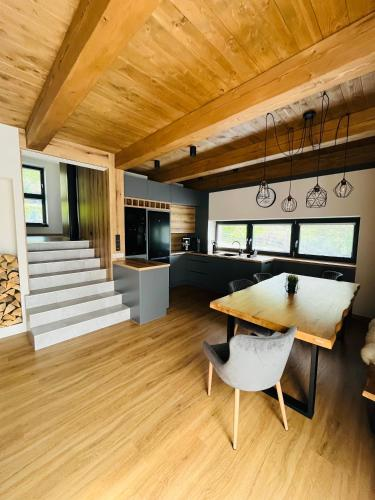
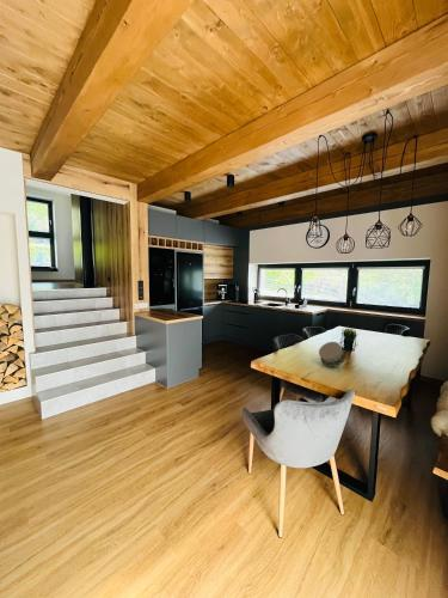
+ drum [318,341,348,368]
